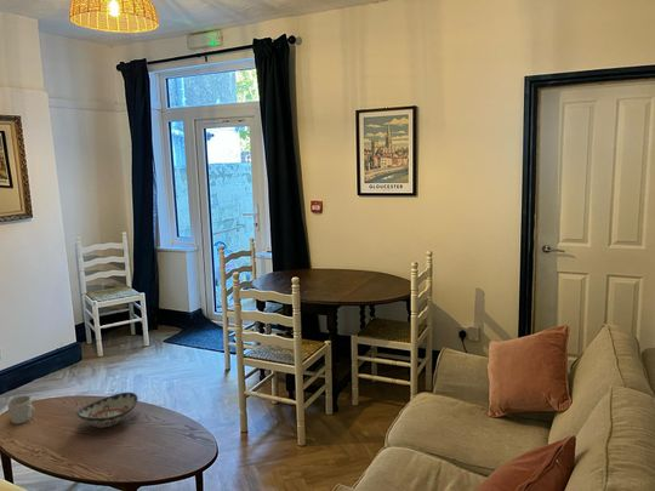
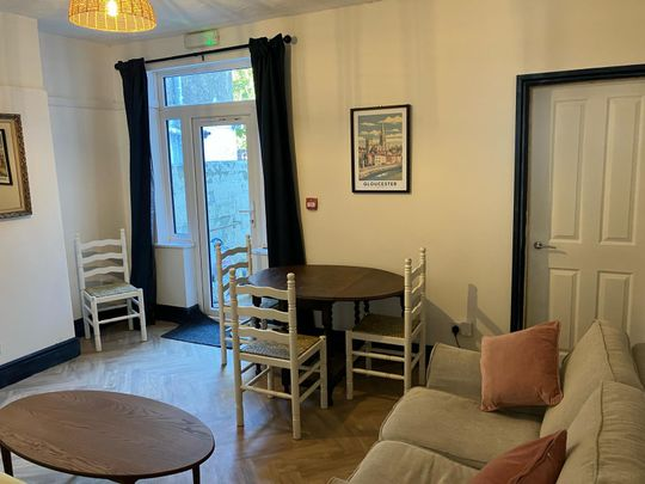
- mug [6,395,36,426]
- decorative bowl [75,392,139,429]
